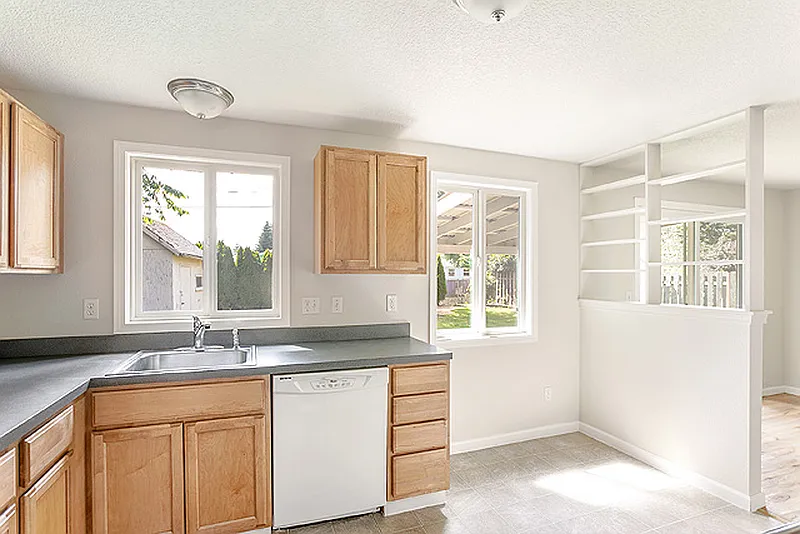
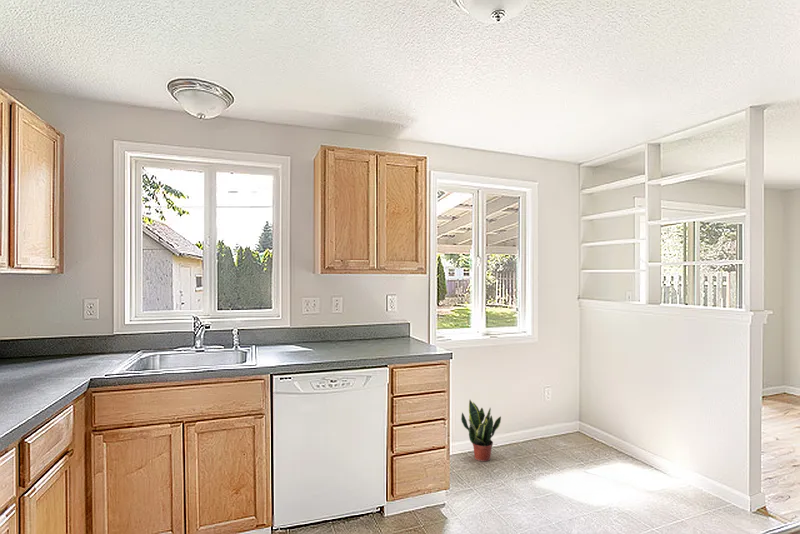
+ potted plant [460,399,502,462]
